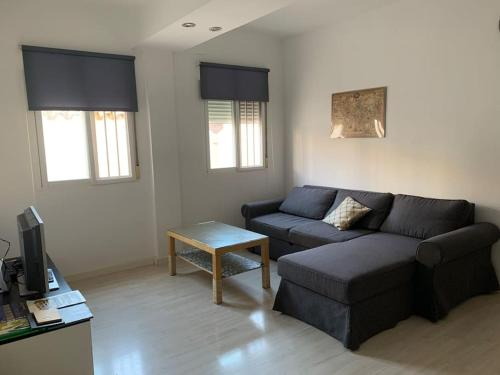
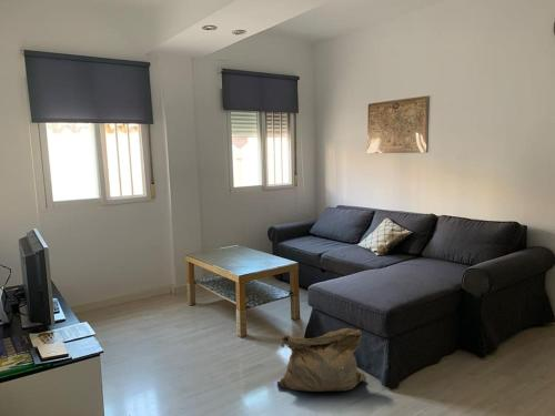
+ bag [276,327,367,393]
